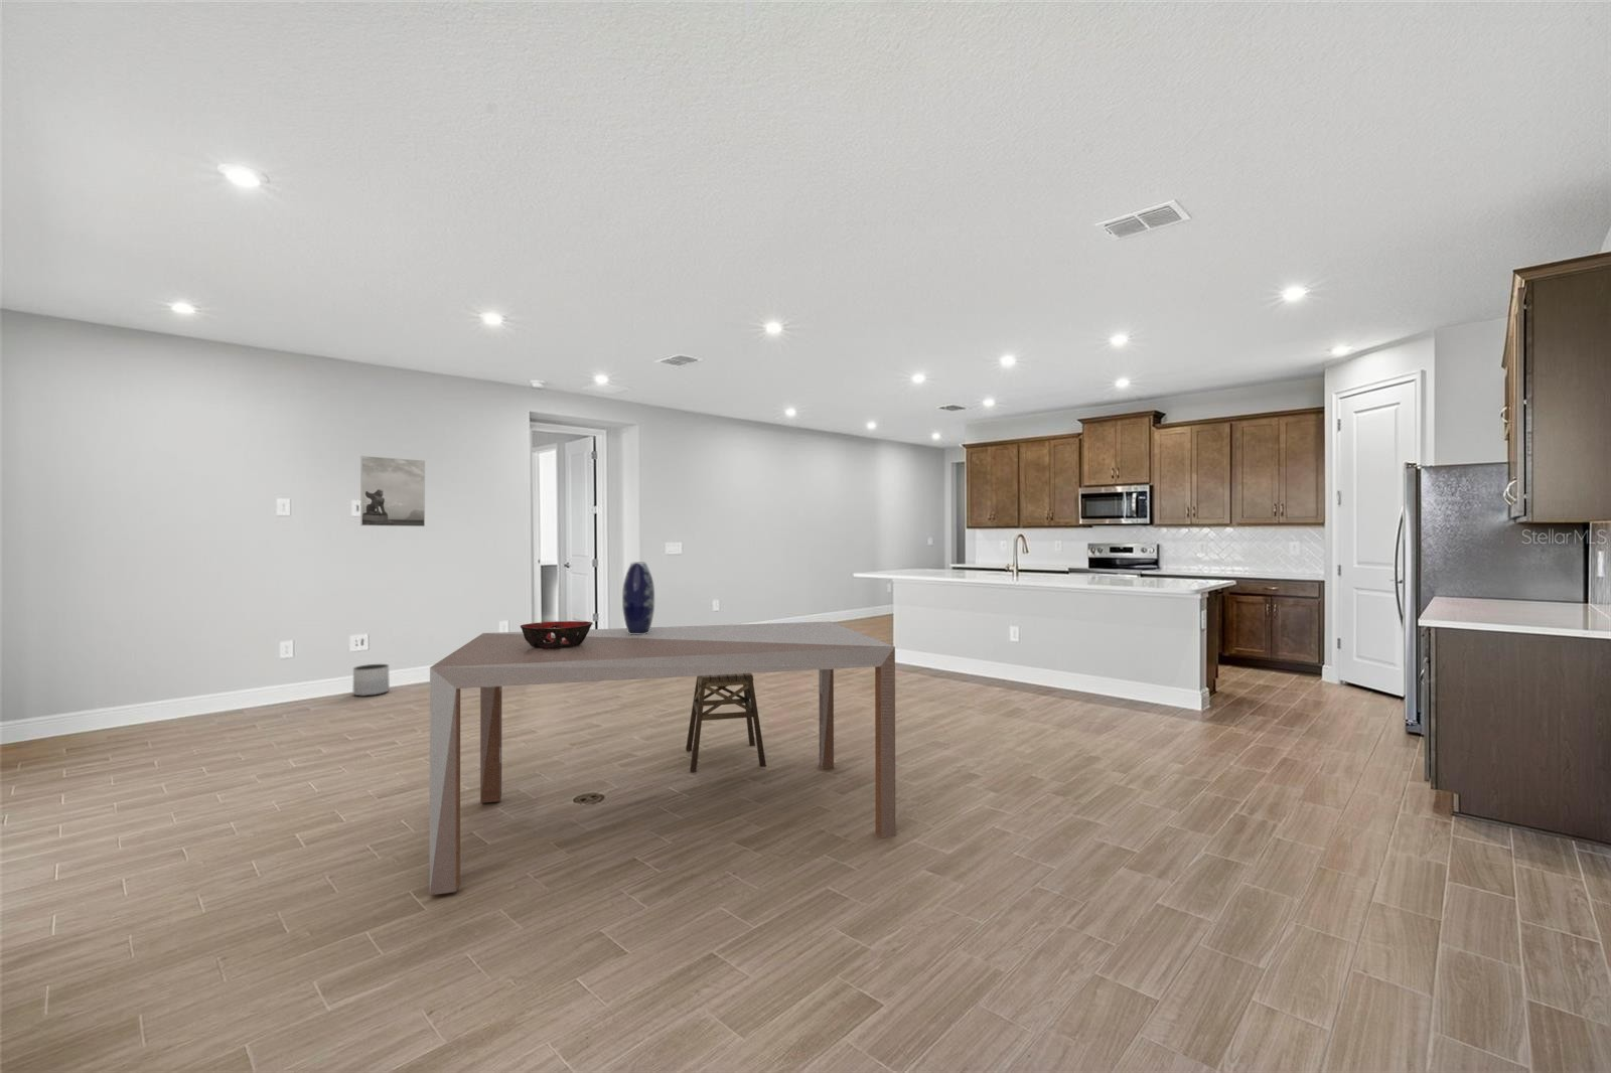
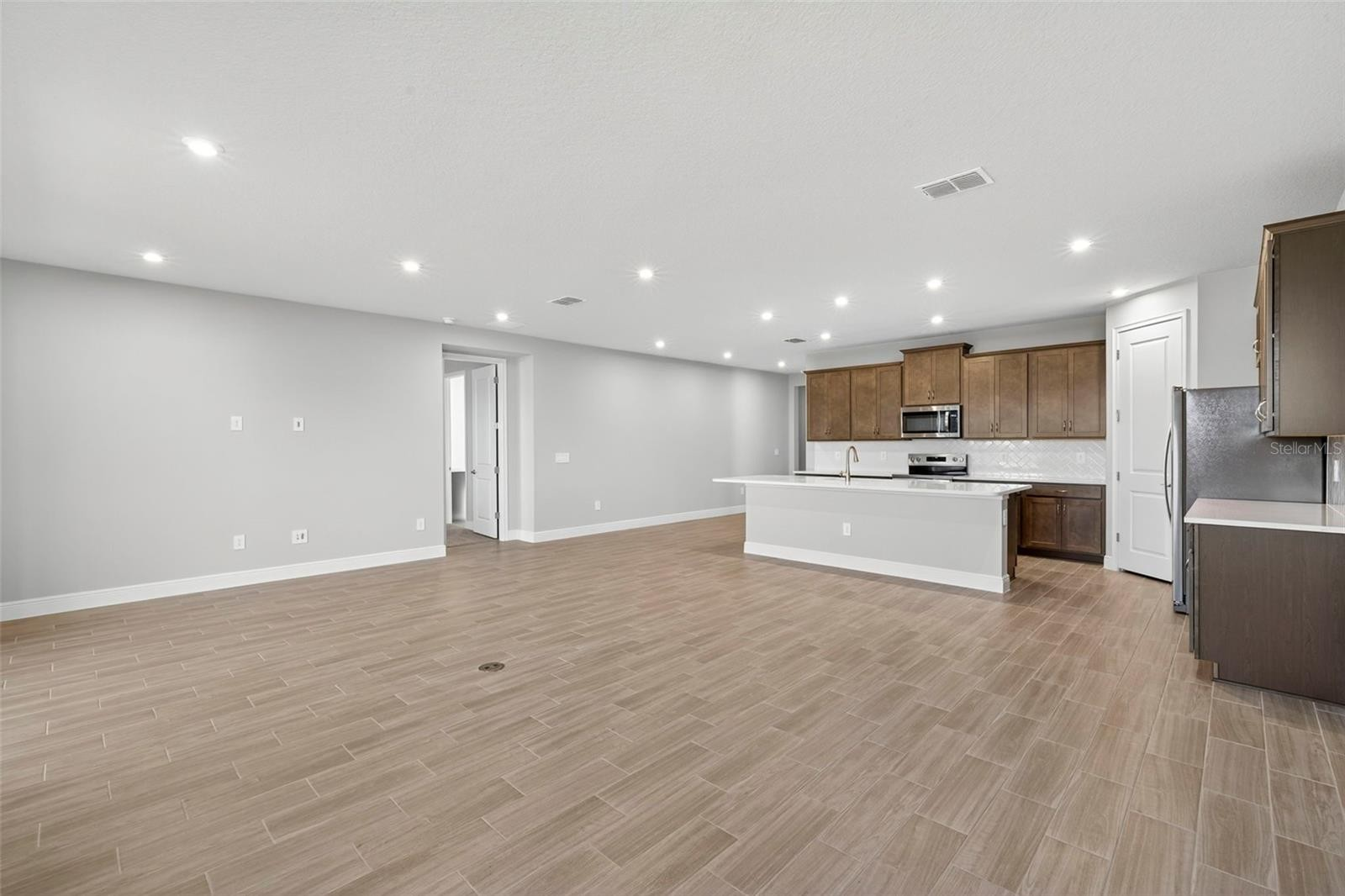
- decorative bowl [520,620,594,649]
- table [429,620,896,896]
- planter [352,663,390,697]
- stool [685,673,768,774]
- vase [622,562,655,635]
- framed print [359,455,426,527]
